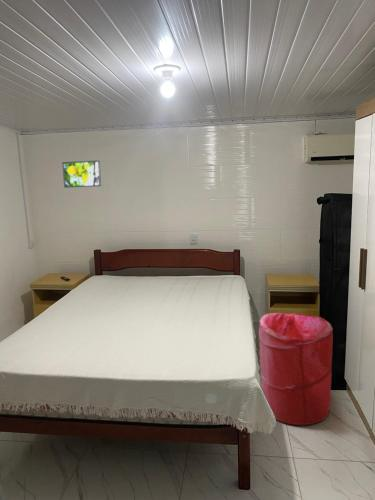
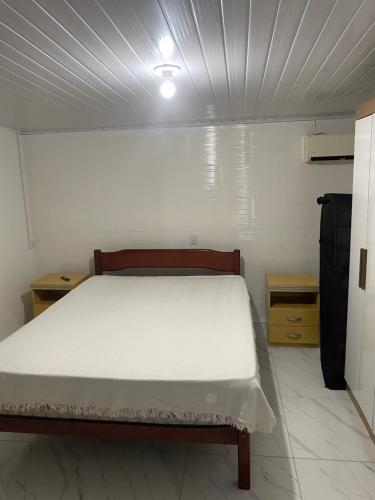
- laundry hamper [258,312,334,426]
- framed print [61,159,102,189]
